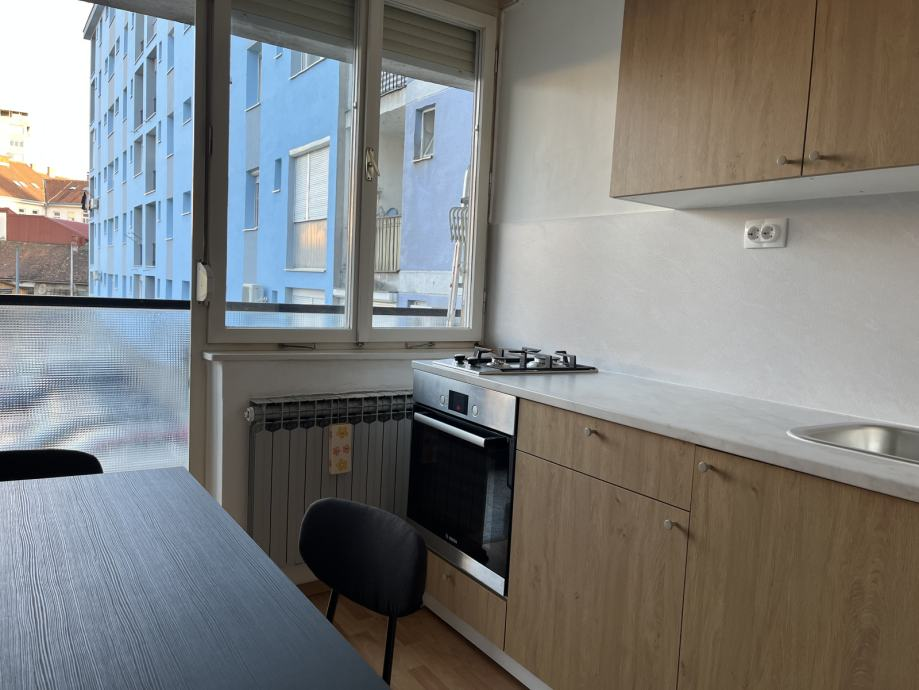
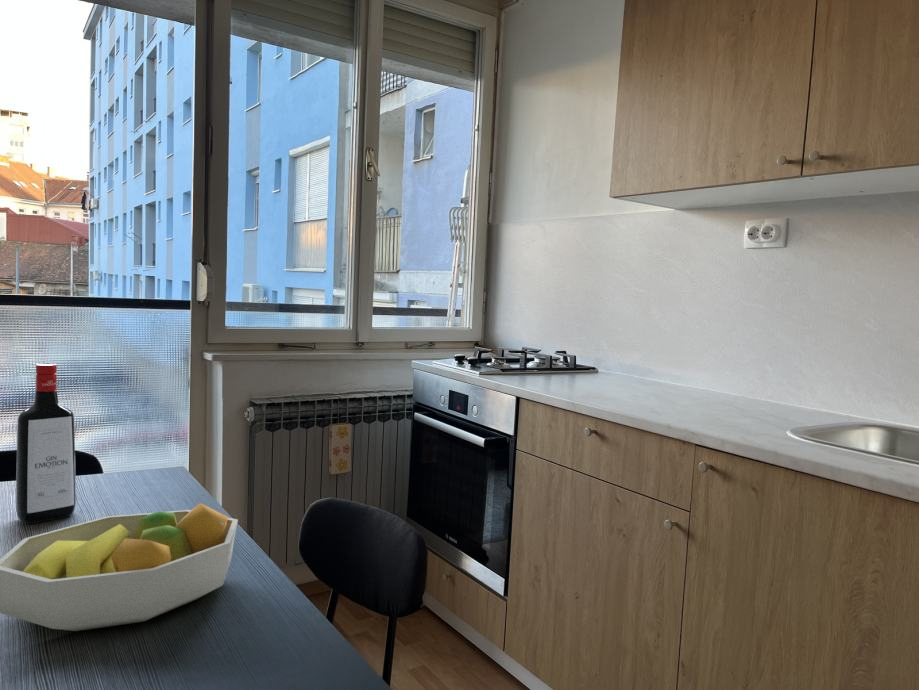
+ fruit bowl [0,502,239,632]
+ liquor bottle [15,362,77,524]
